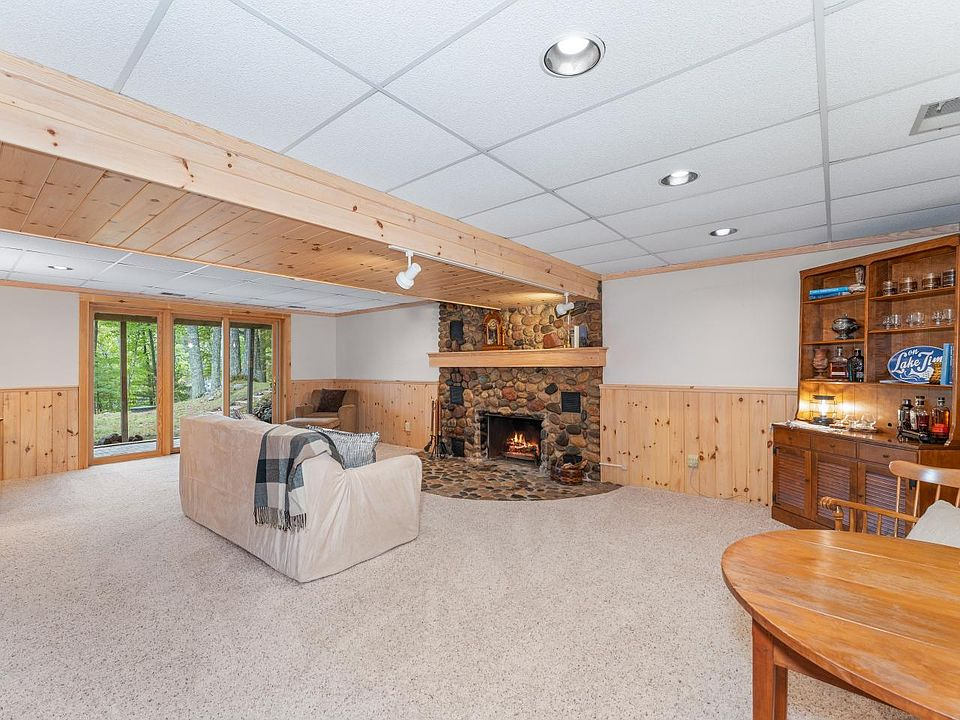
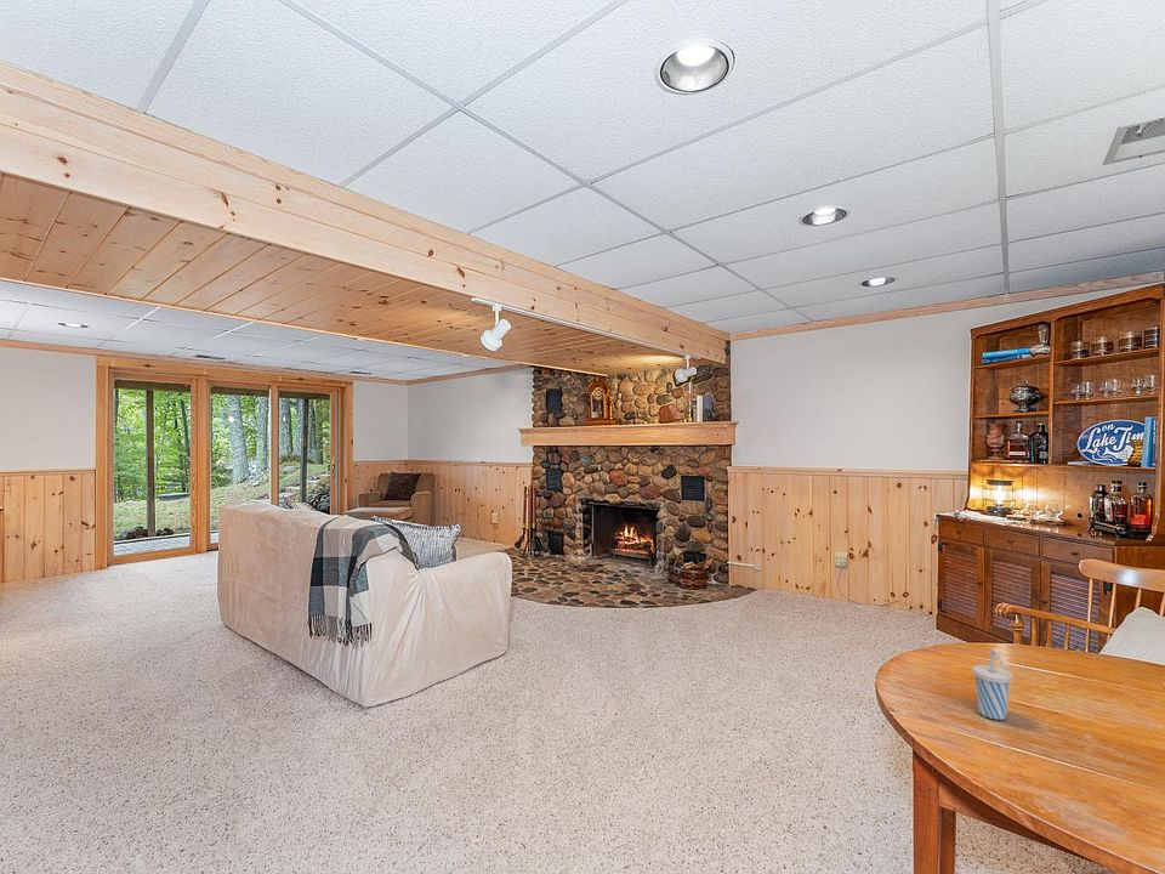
+ cup [971,648,1013,721]
